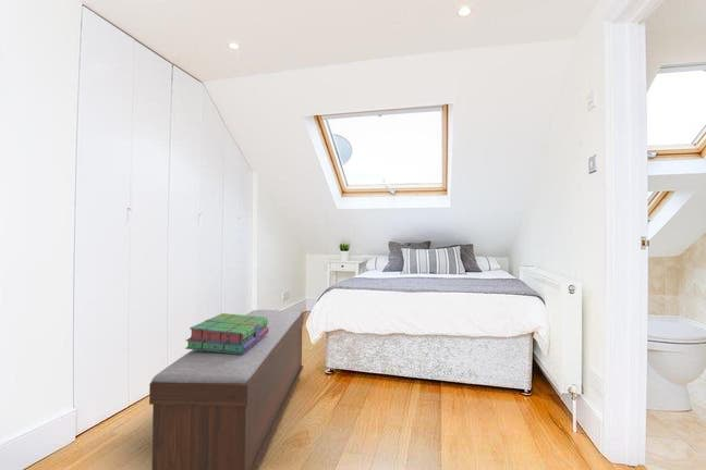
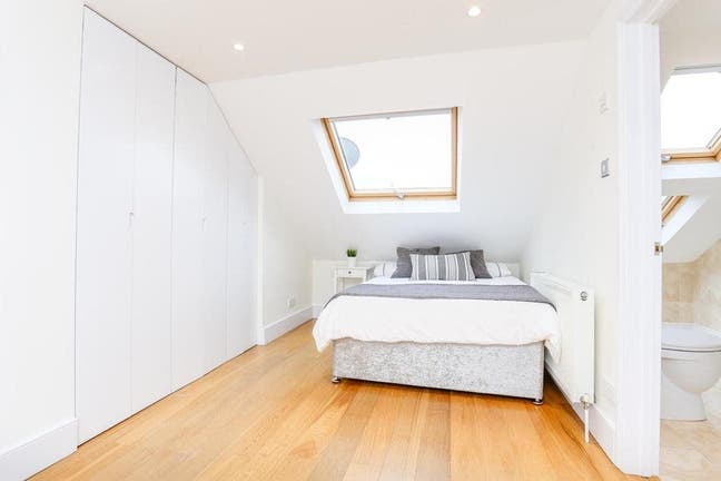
- stack of books [184,312,269,355]
- bench [148,309,305,470]
